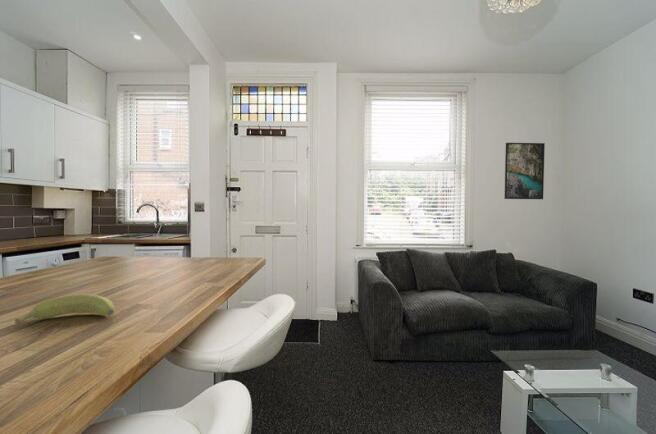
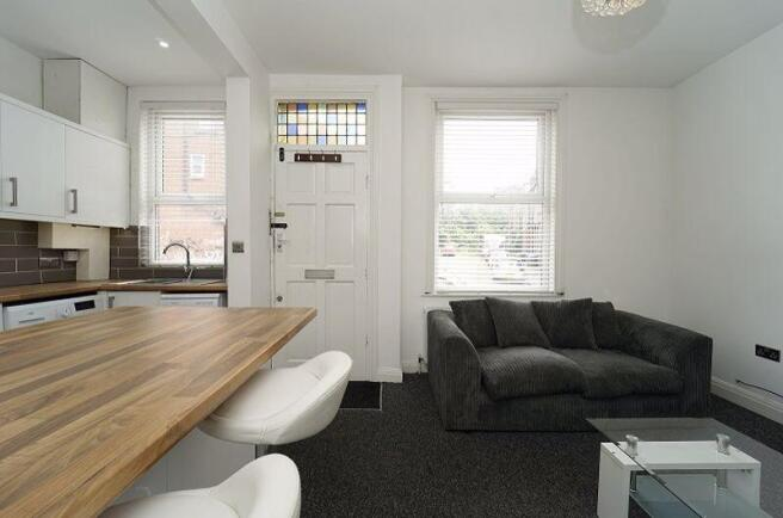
- banana [13,294,115,326]
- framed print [504,142,546,200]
